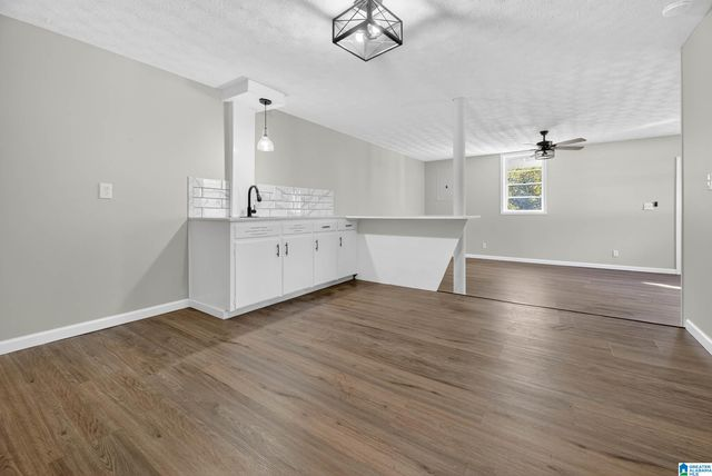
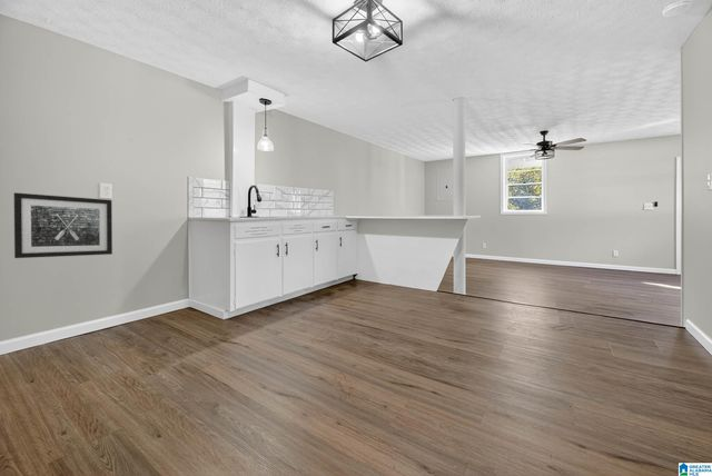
+ wall art [13,191,113,259]
